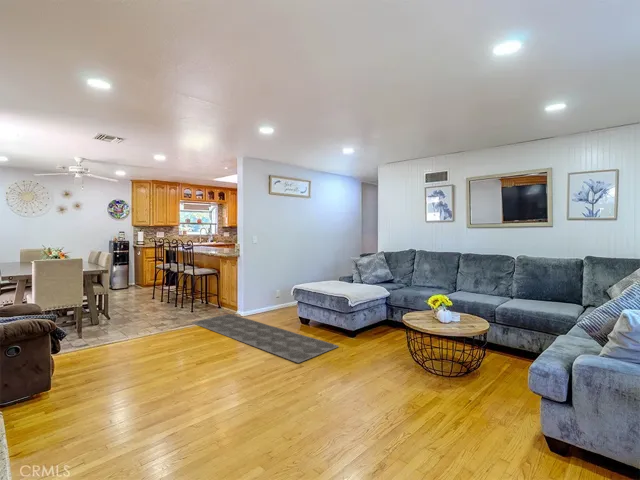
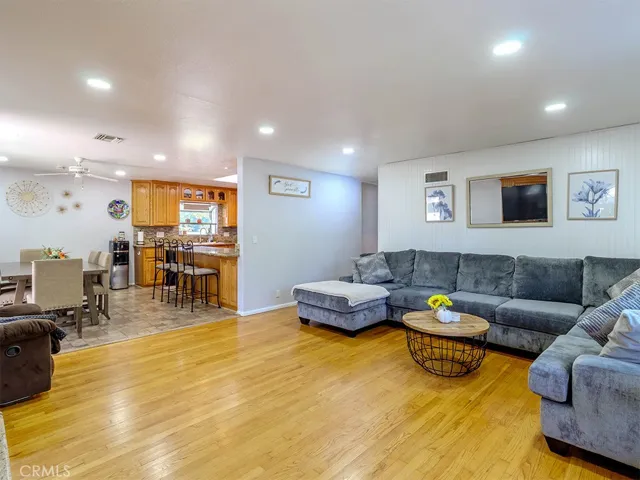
- rug [191,313,340,364]
